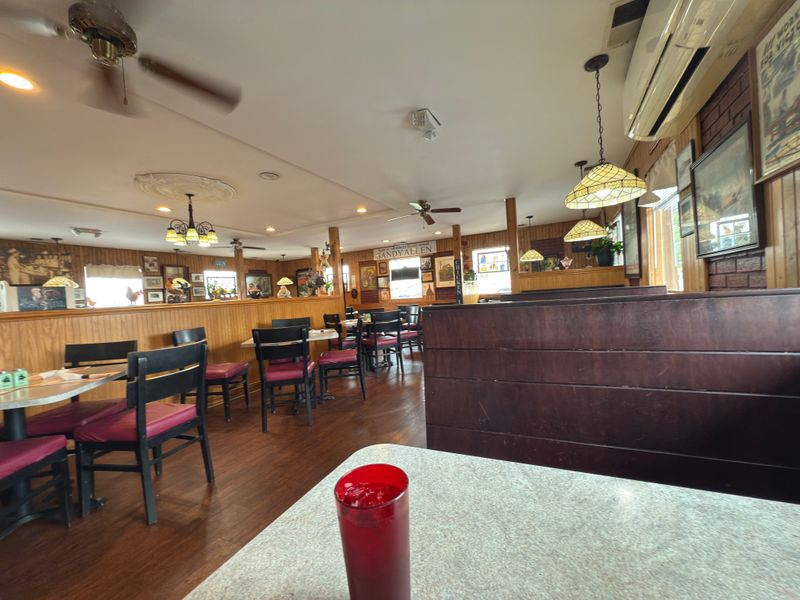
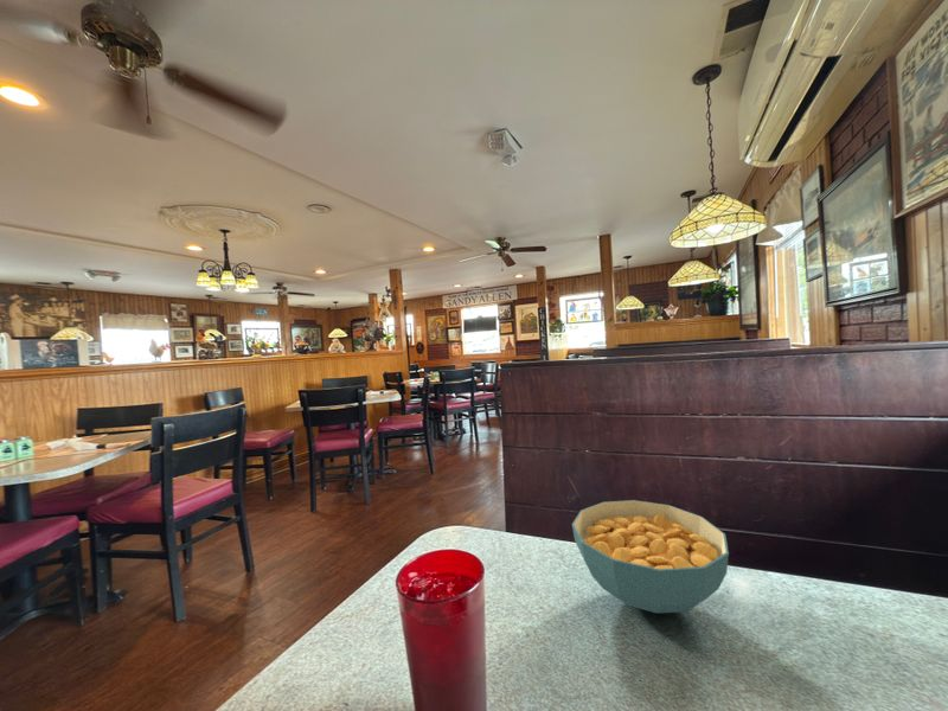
+ cereal bowl [571,499,730,615]
